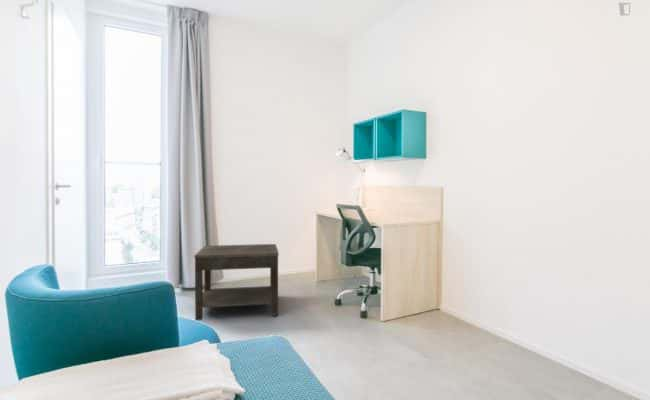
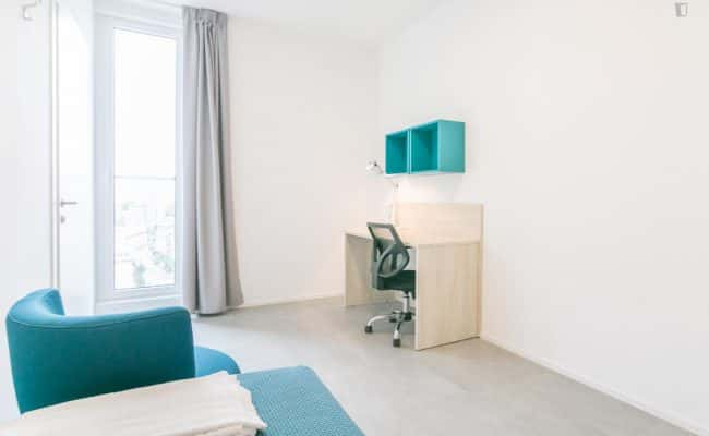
- side table [193,243,280,321]
